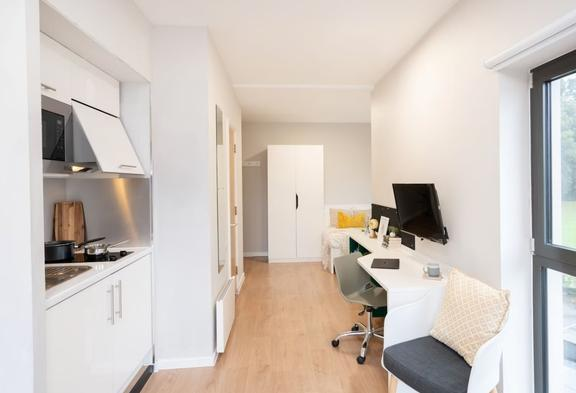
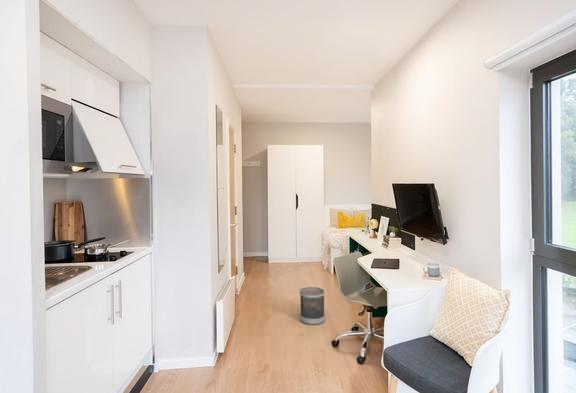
+ wastebasket [299,286,326,326]
